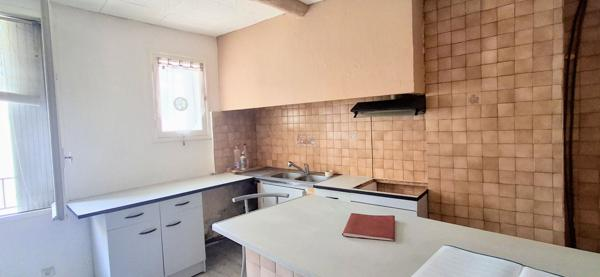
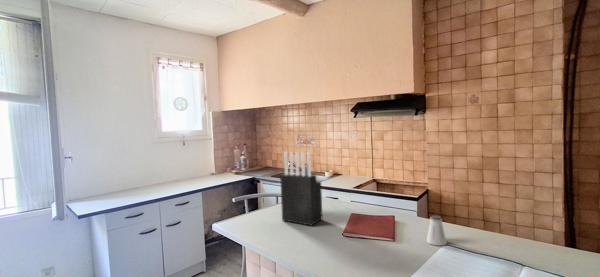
+ knife block [279,150,324,227]
+ saltshaker [426,215,448,247]
